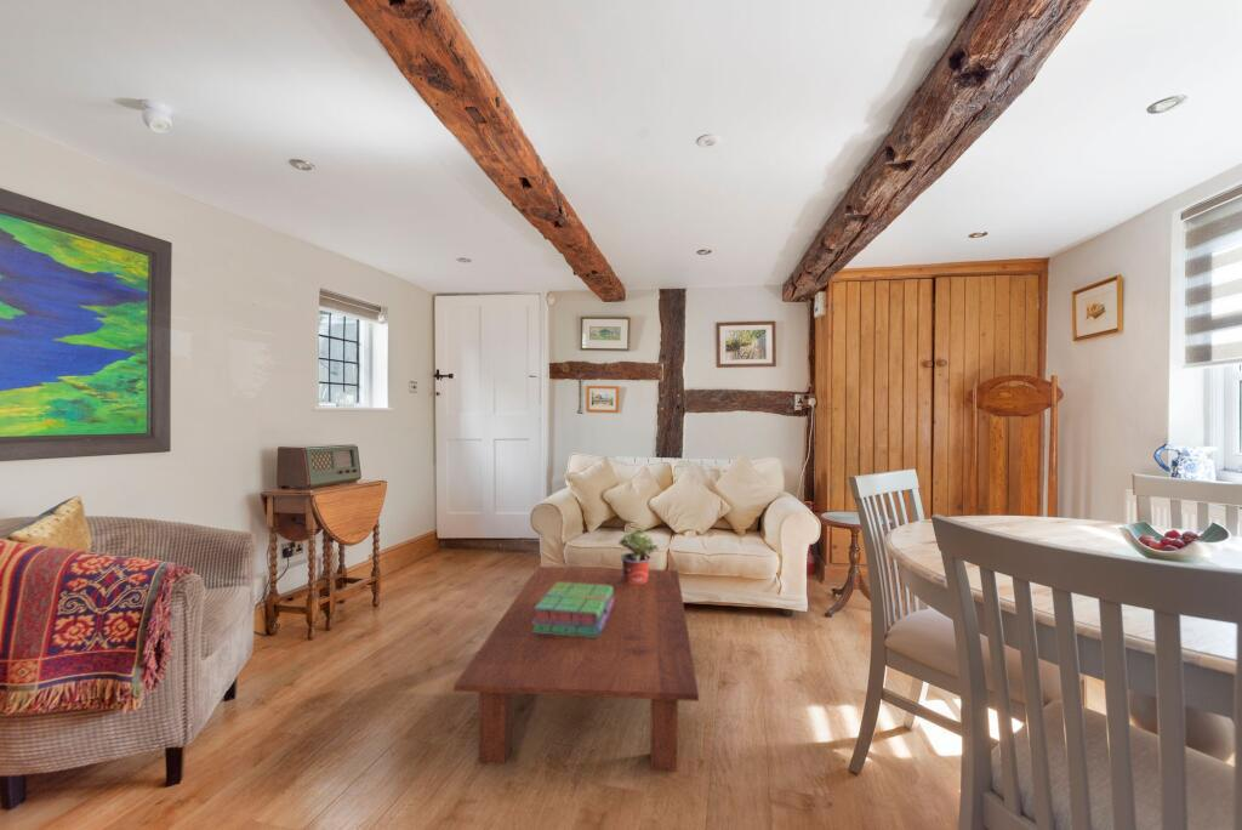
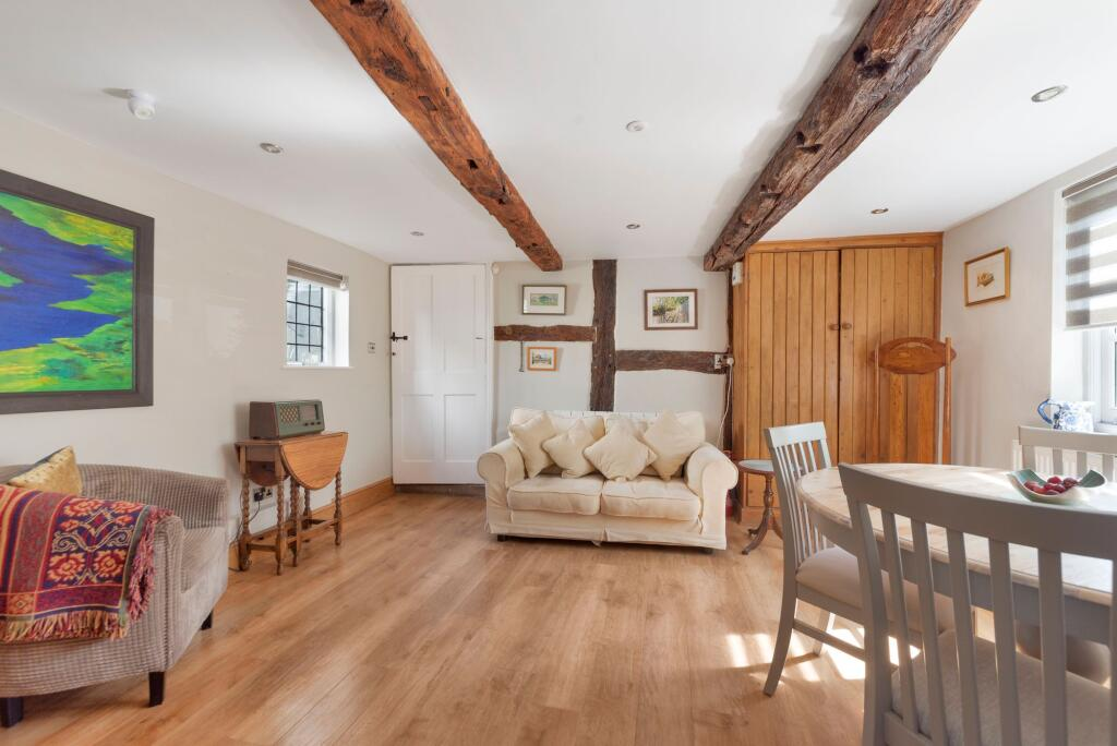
- stack of books [532,582,614,637]
- coffee table [454,565,700,773]
- potted plant [617,527,660,585]
